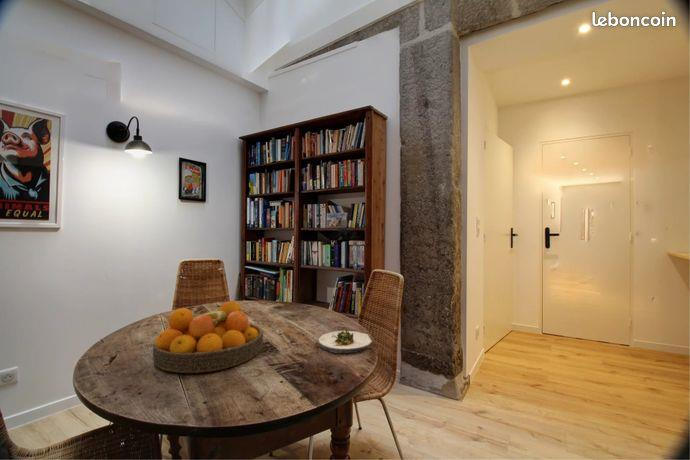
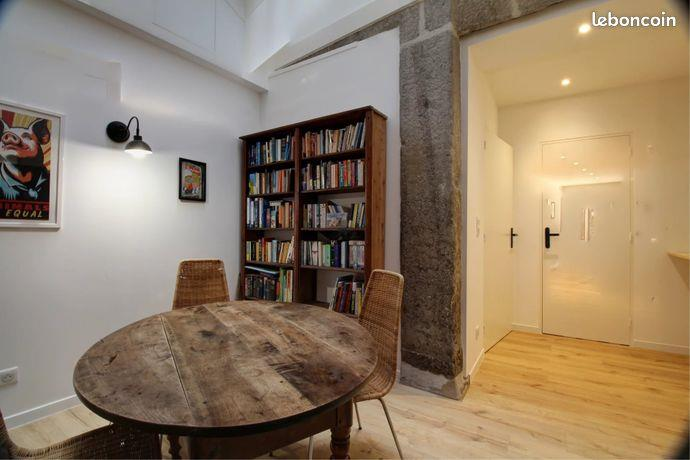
- fruit bowl [152,300,264,374]
- salad plate [318,329,373,354]
